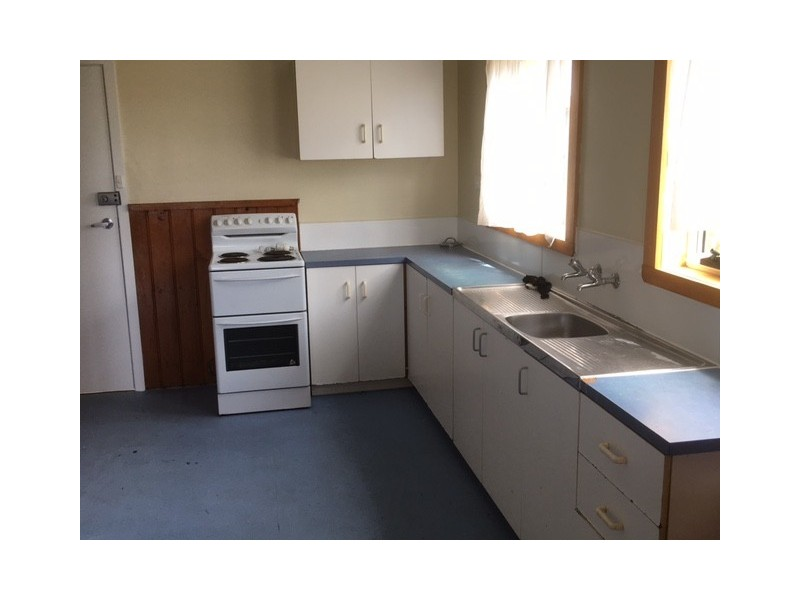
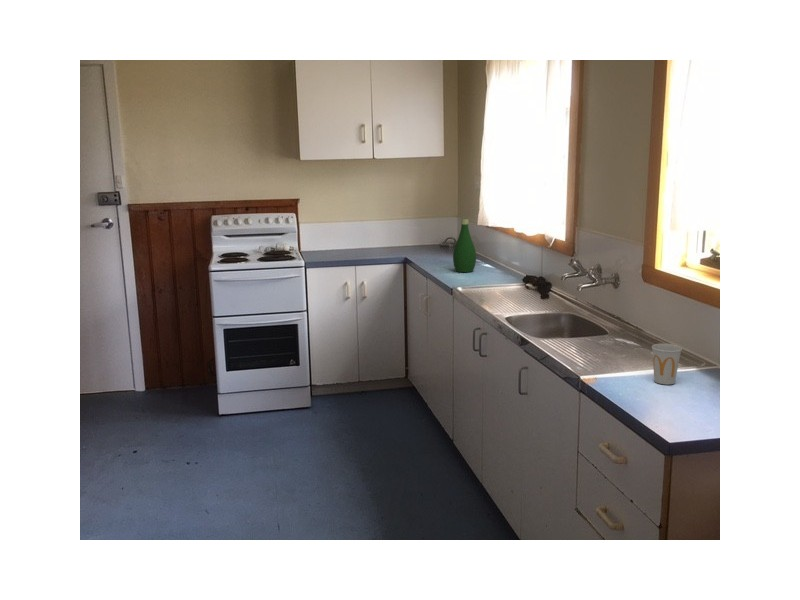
+ bottle [452,218,477,273]
+ cup [651,343,683,386]
